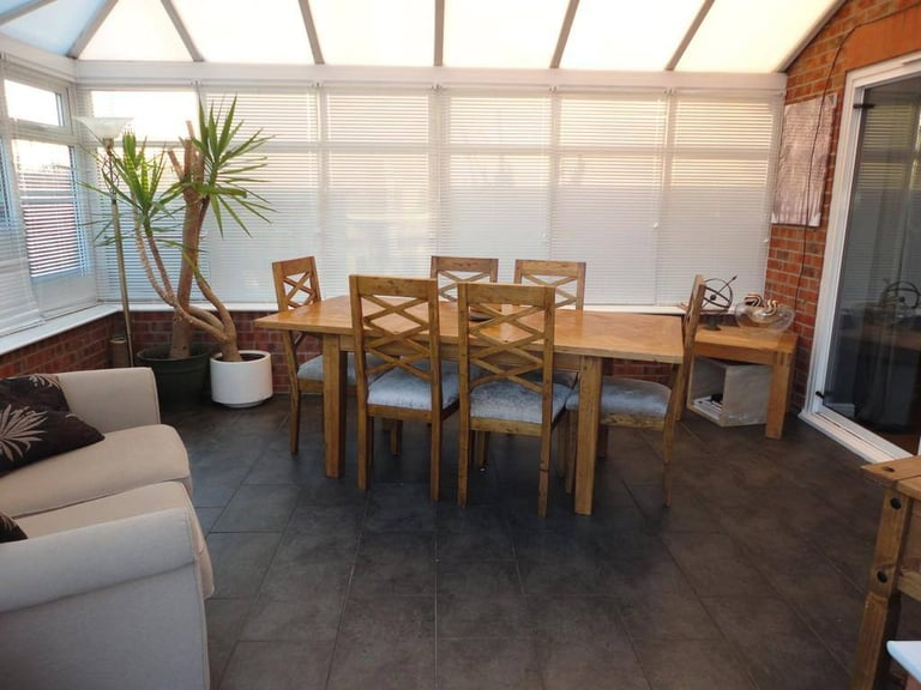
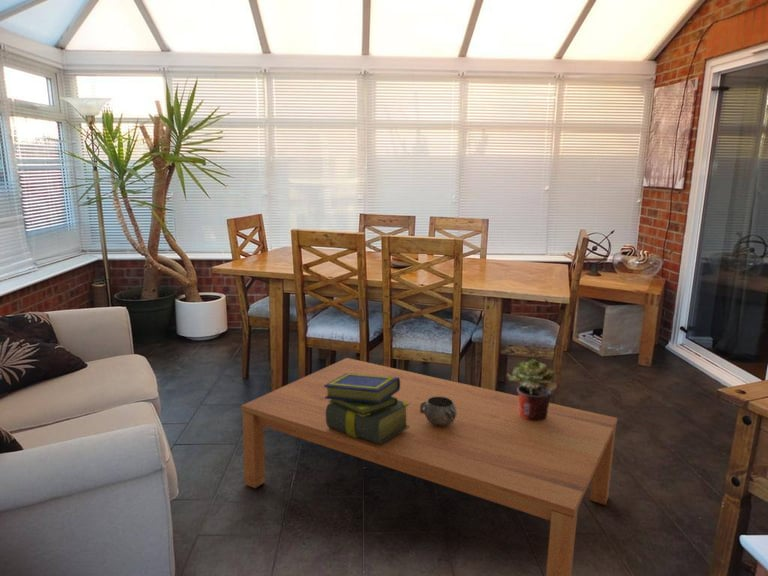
+ decorative bowl [420,396,456,426]
+ stack of books [324,373,410,444]
+ potted plant [506,358,559,421]
+ coffee table [240,357,619,576]
